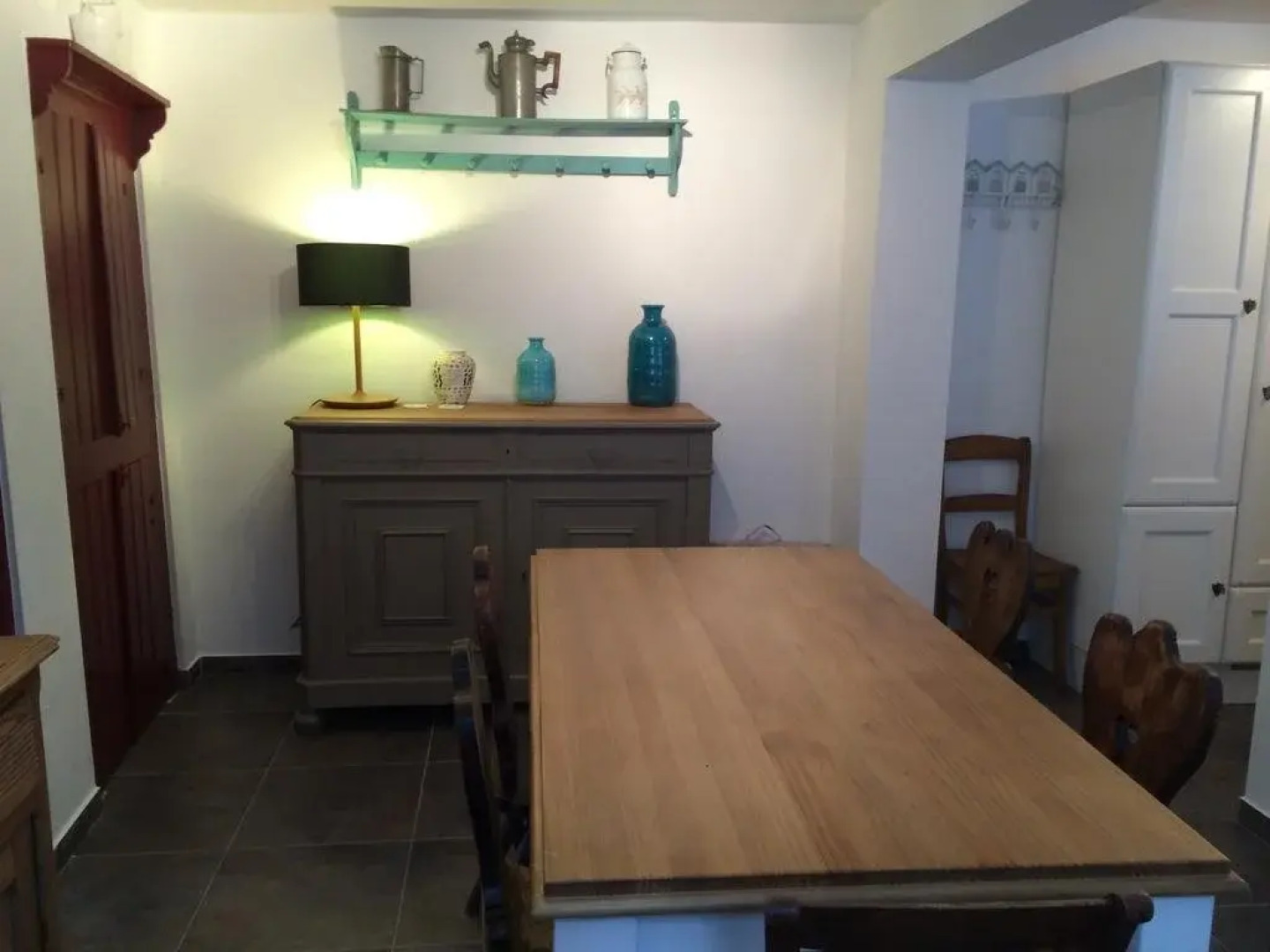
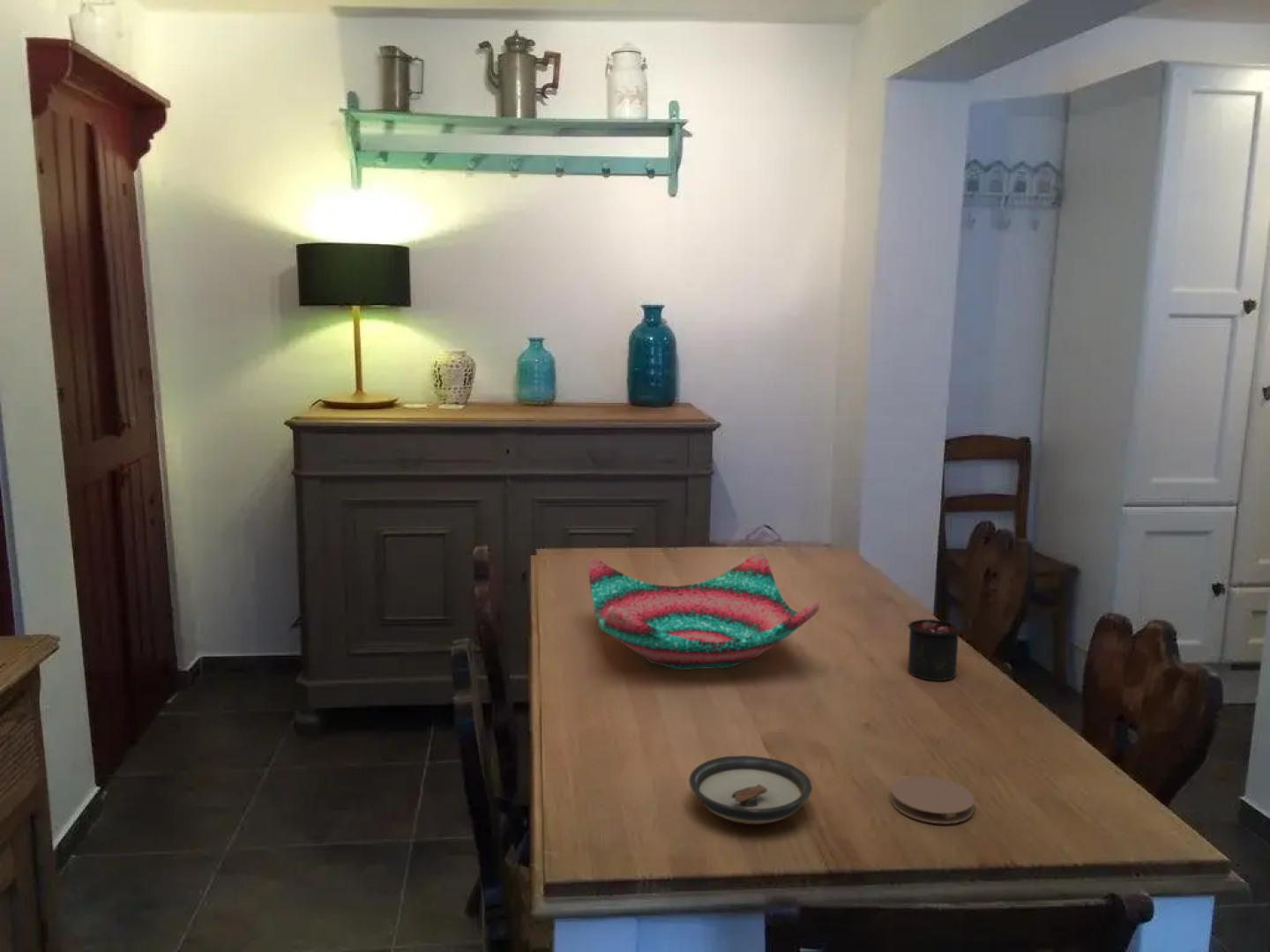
+ coaster [890,775,975,825]
+ decorative bowl [587,553,820,671]
+ candle [908,602,961,681]
+ saucer [688,755,813,825]
